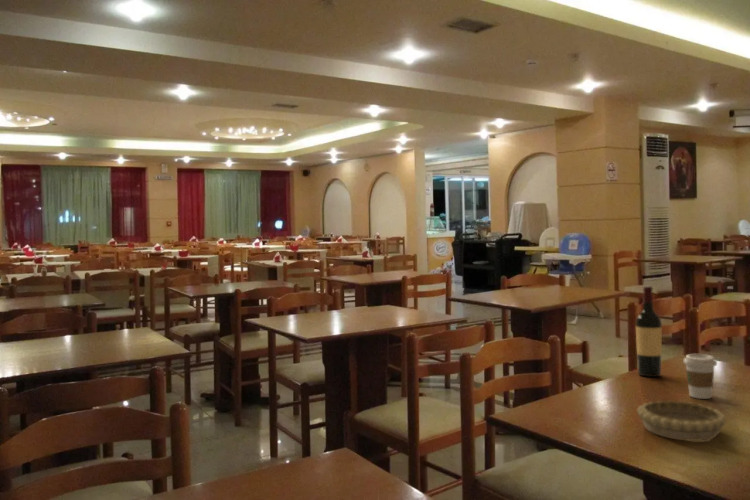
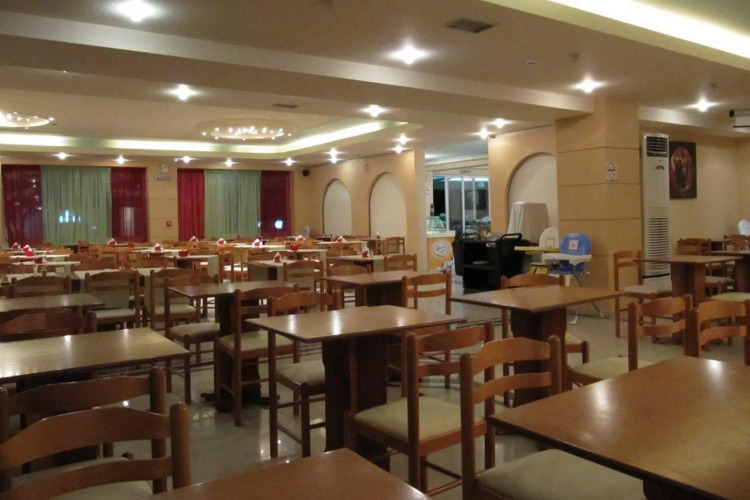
- decorative bowl [636,400,728,442]
- coffee cup [682,353,718,400]
- wine bottle [635,285,663,378]
